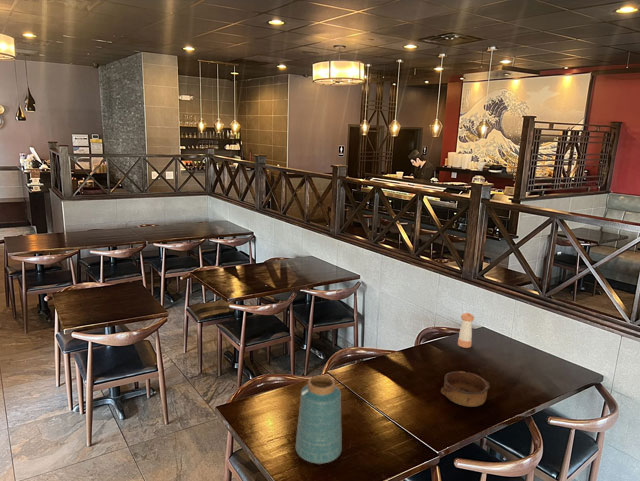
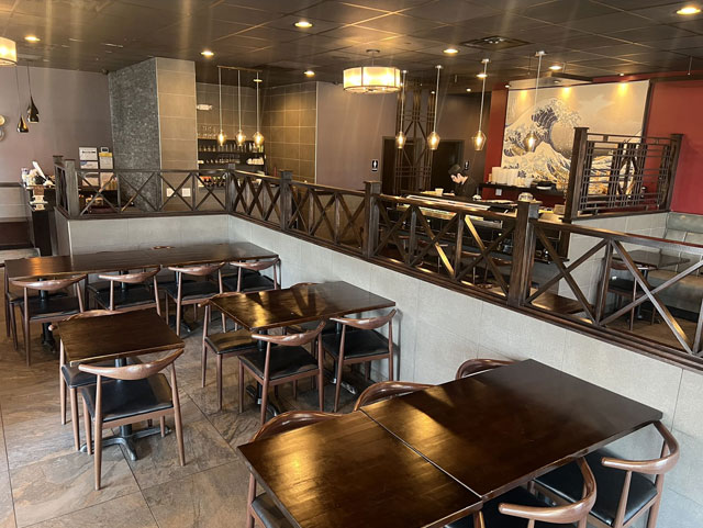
- bowl [440,370,491,408]
- pepper shaker [457,312,475,349]
- vase [295,374,343,465]
